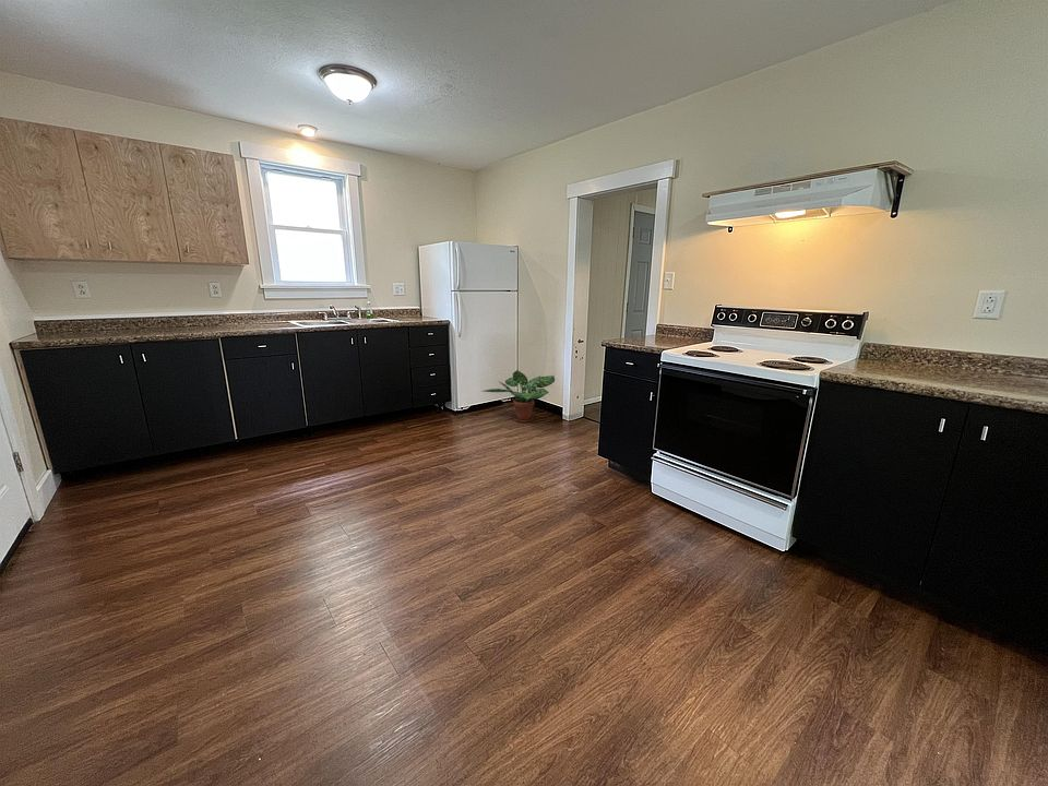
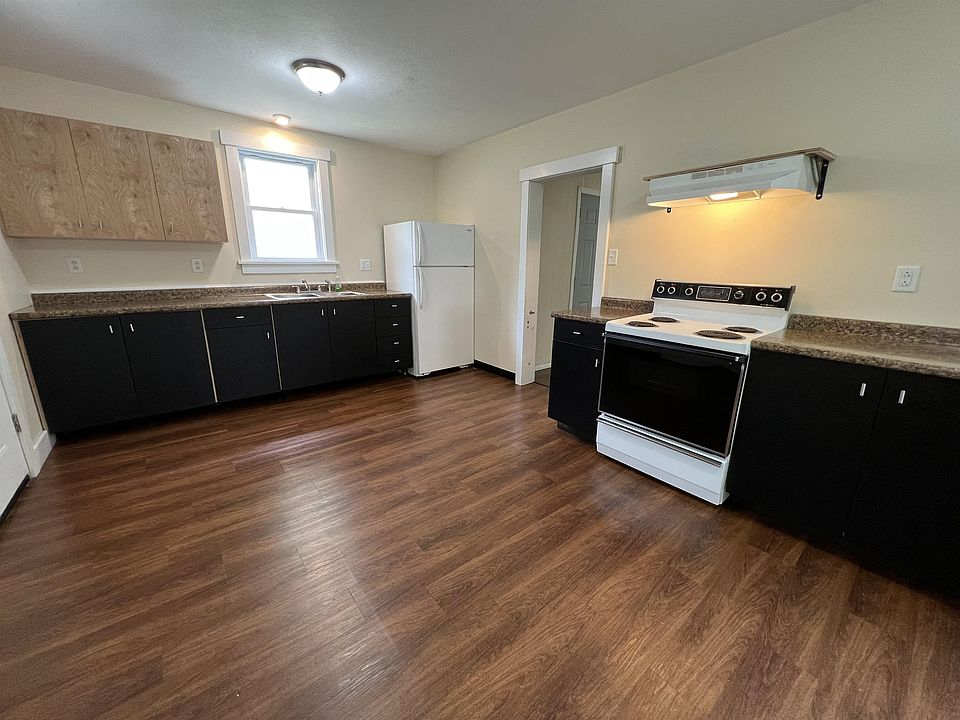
- potted plant [480,369,556,424]
